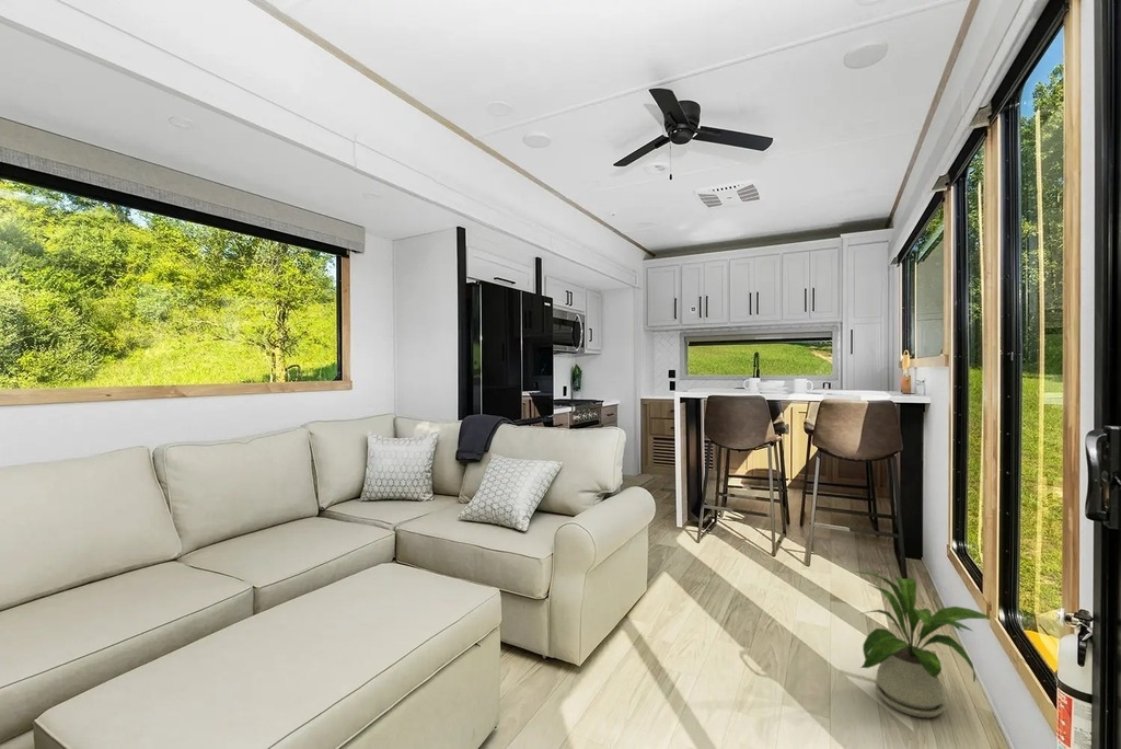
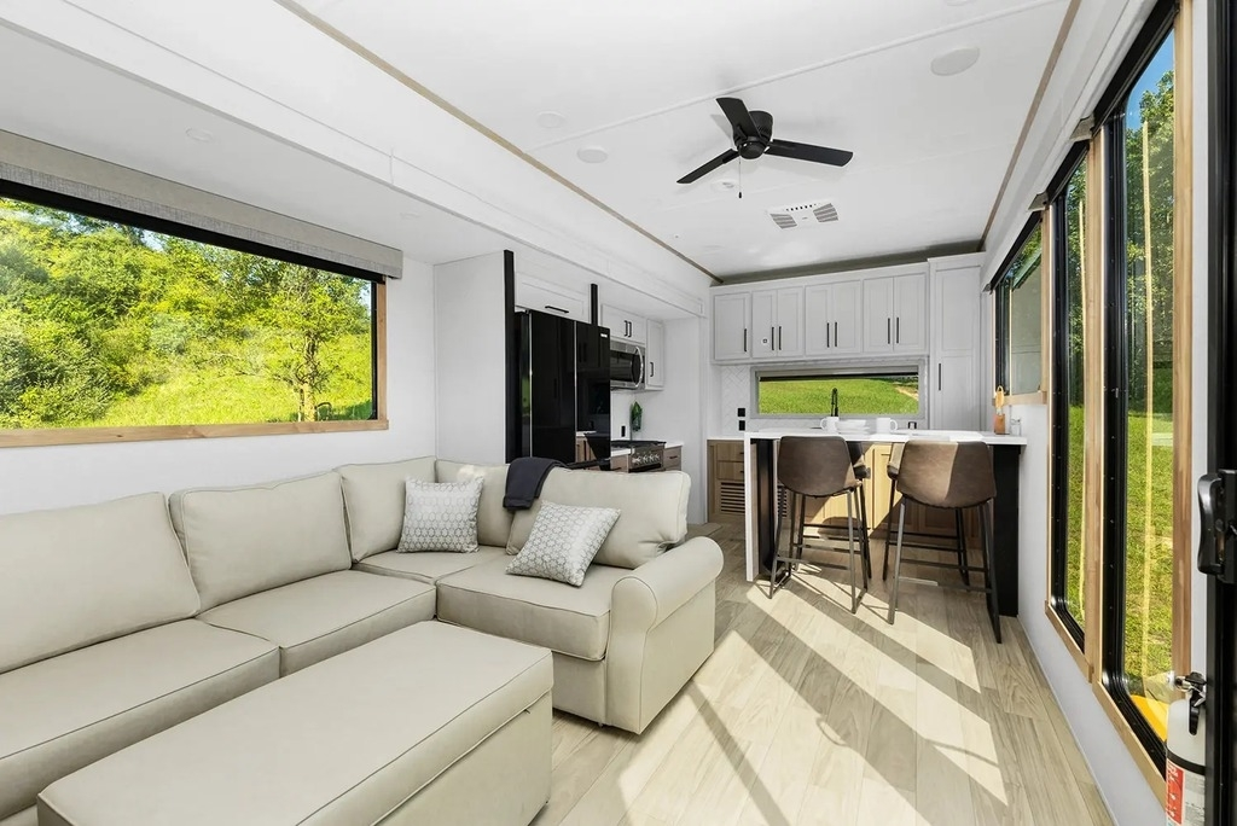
- house plant [856,571,992,718]
